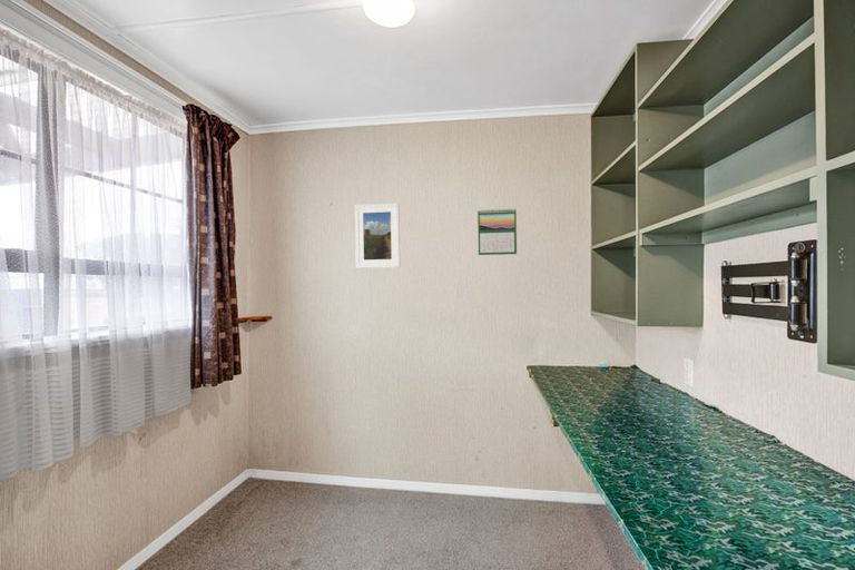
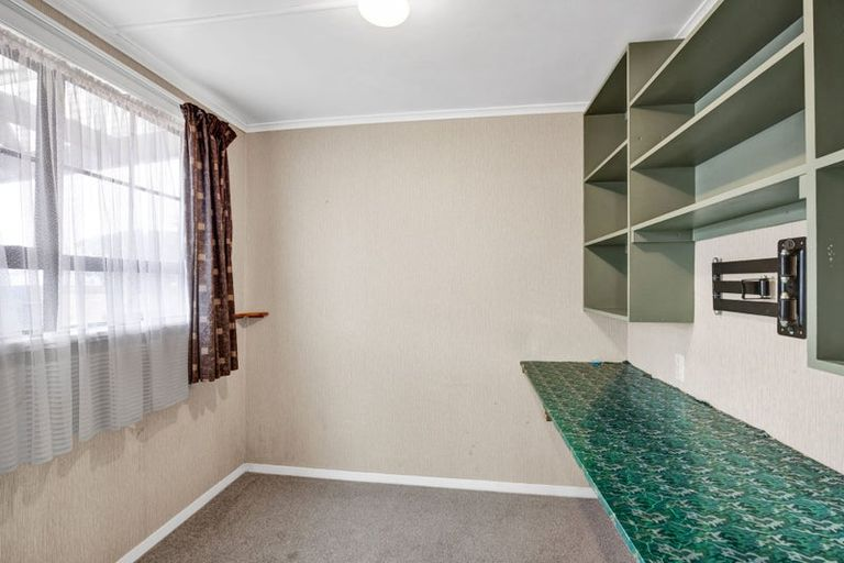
- calendar [476,207,518,256]
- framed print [354,203,401,269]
